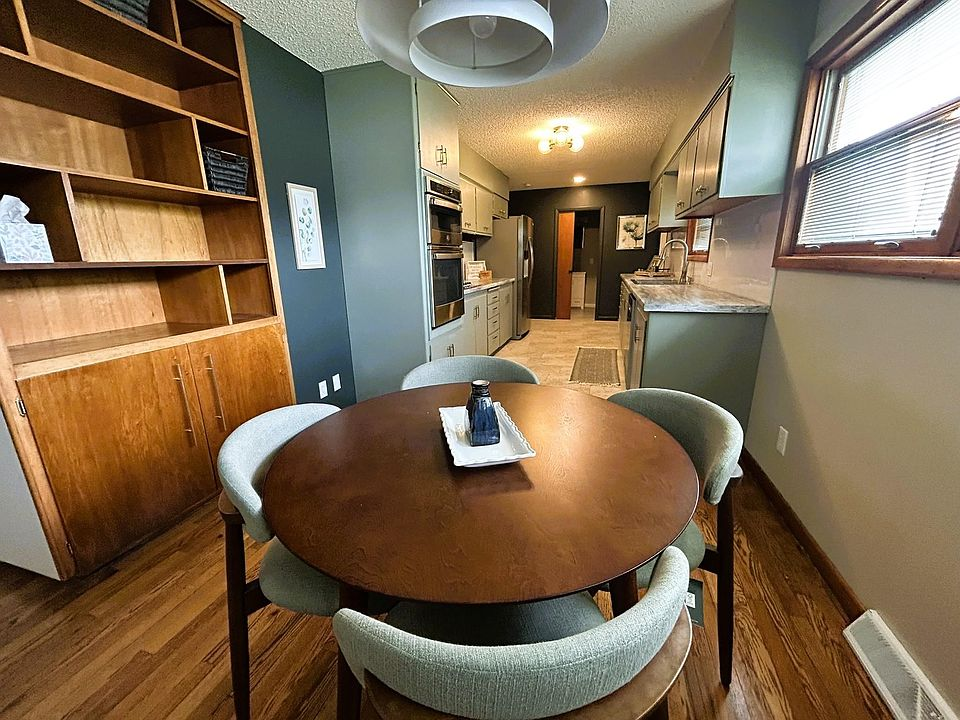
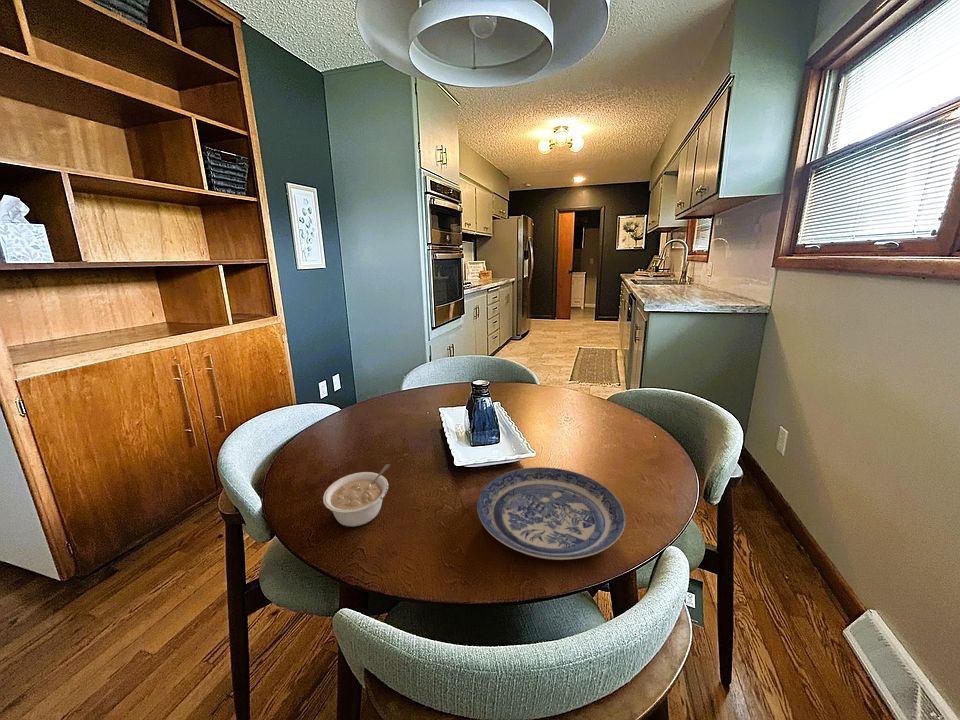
+ plate [476,466,626,561]
+ legume [322,463,391,528]
